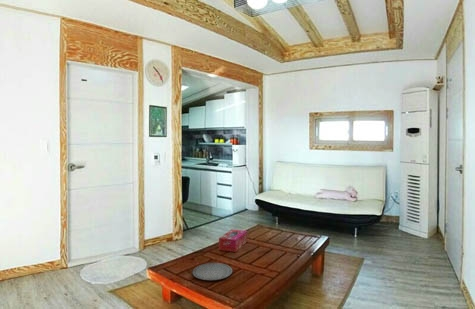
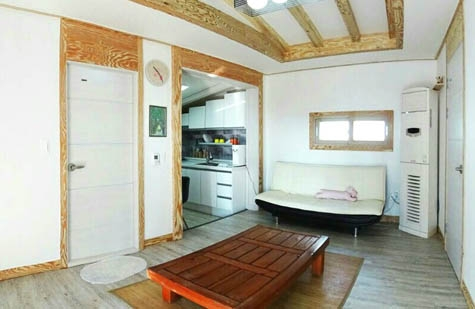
- tissue box [218,228,248,253]
- plate [191,262,233,281]
